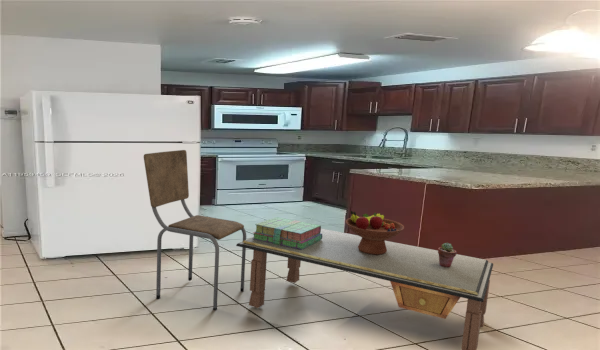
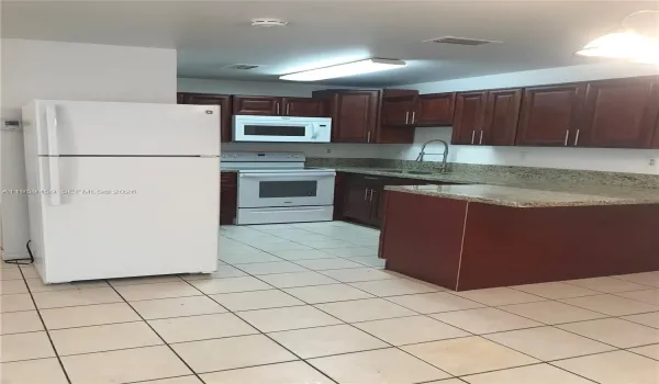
- potted succulent [437,242,458,267]
- fruit bowl [344,210,405,255]
- stack of books [252,216,322,250]
- dining chair [143,149,247,311]
- coffee table [235,228,494,350]
